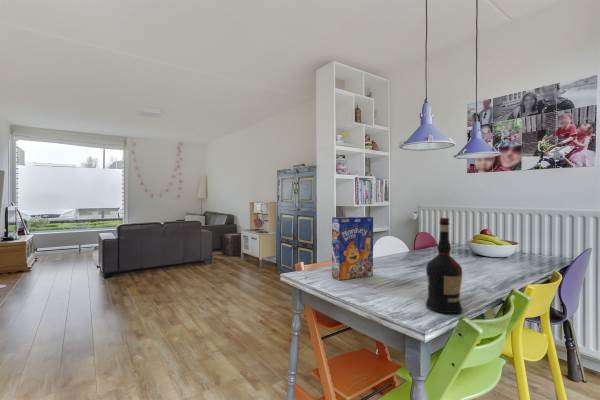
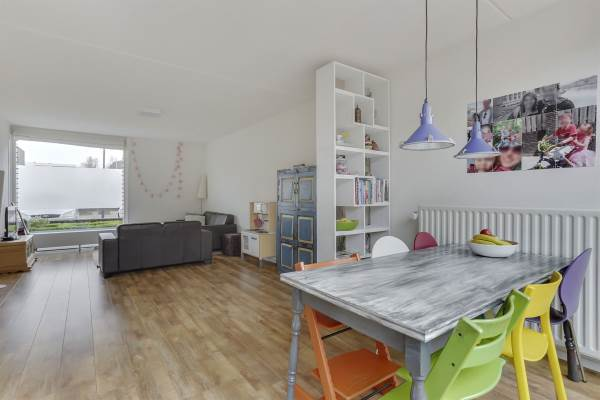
- cereal box [331,216,374,281]
- liquor [425,217,463,314]
